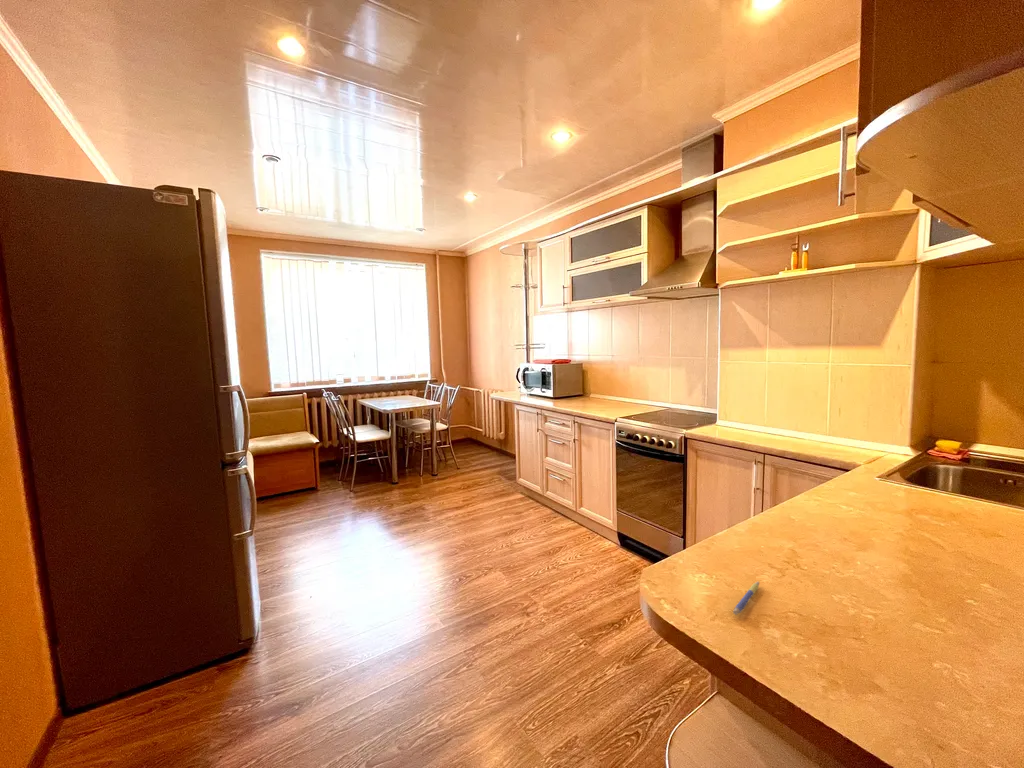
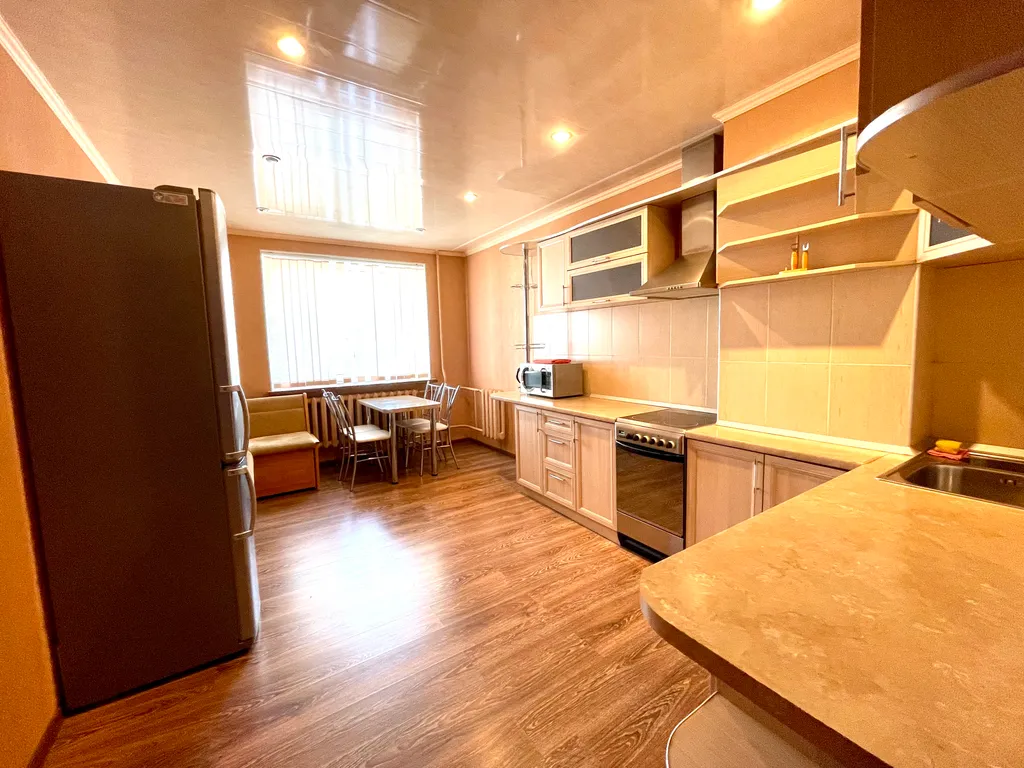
- pen [732,581,760,616]
